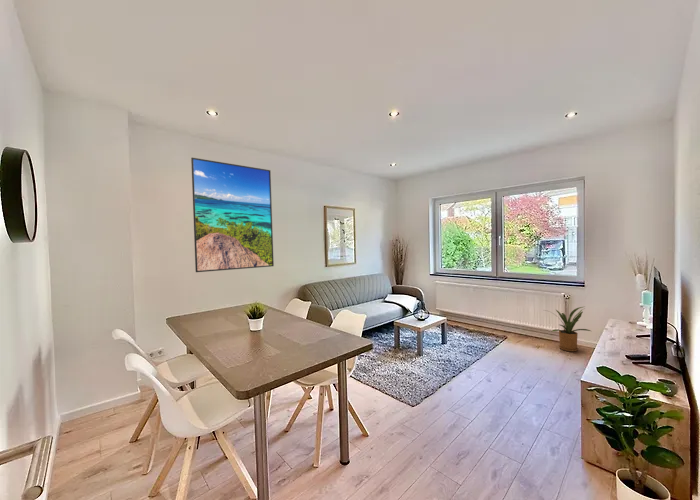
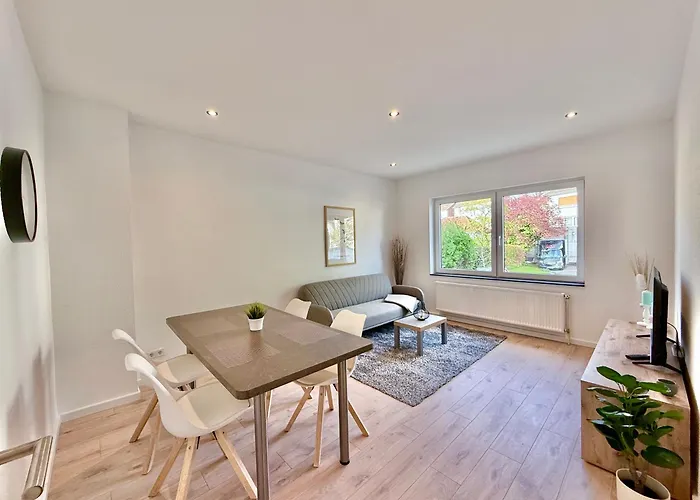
- house plant [544,306,591,352]
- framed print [190,157,275,273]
